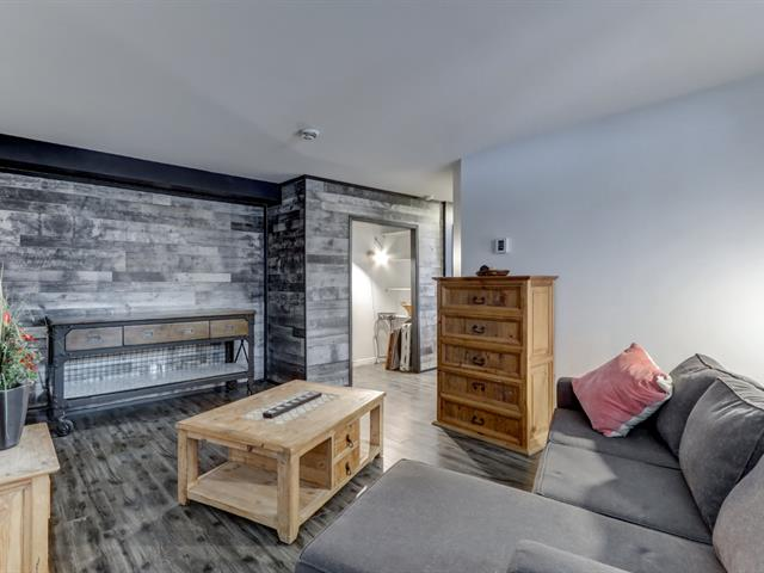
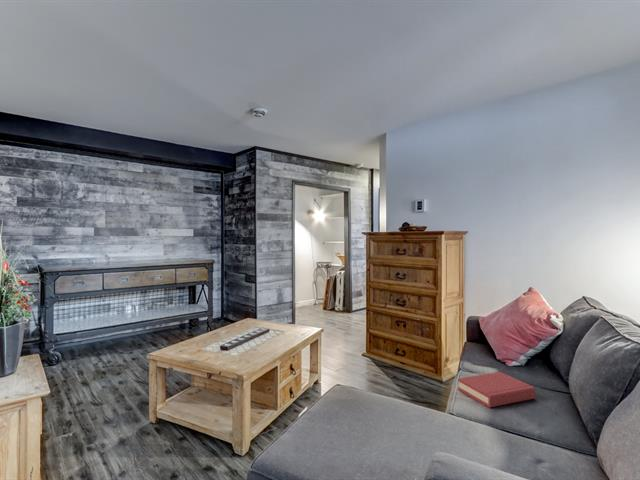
+ hardback book [457,371,536,409]
